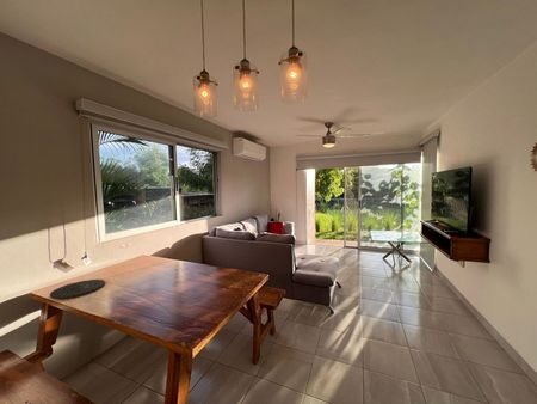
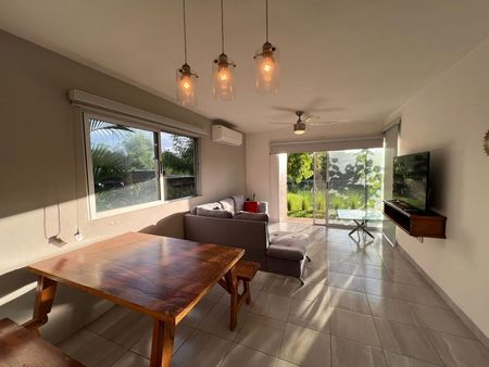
- plate [49,278,106,300]
